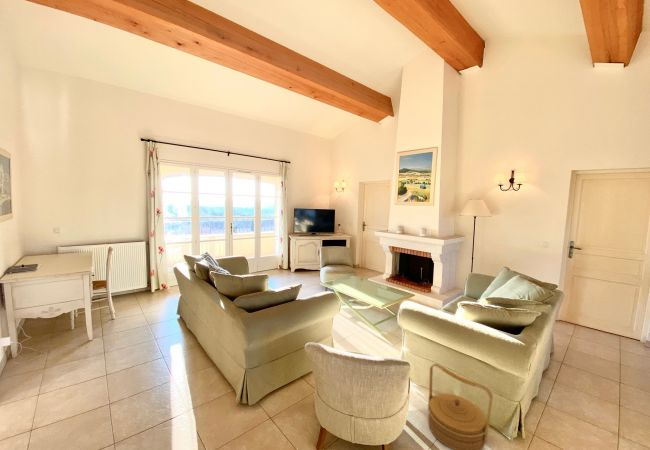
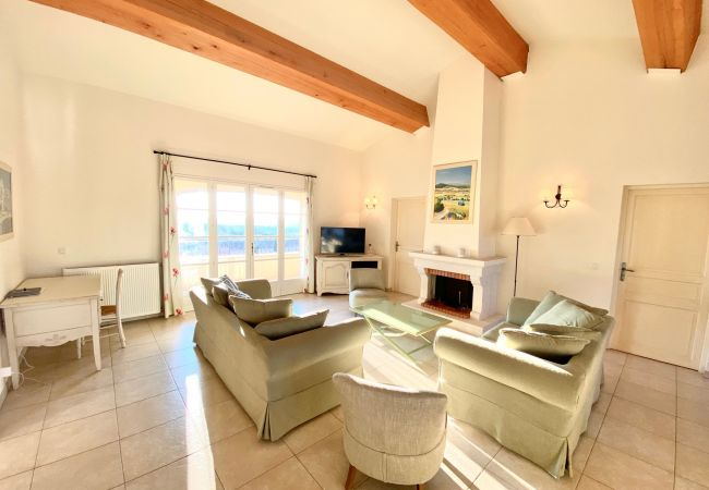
- woven basket [427,363,494,450]
